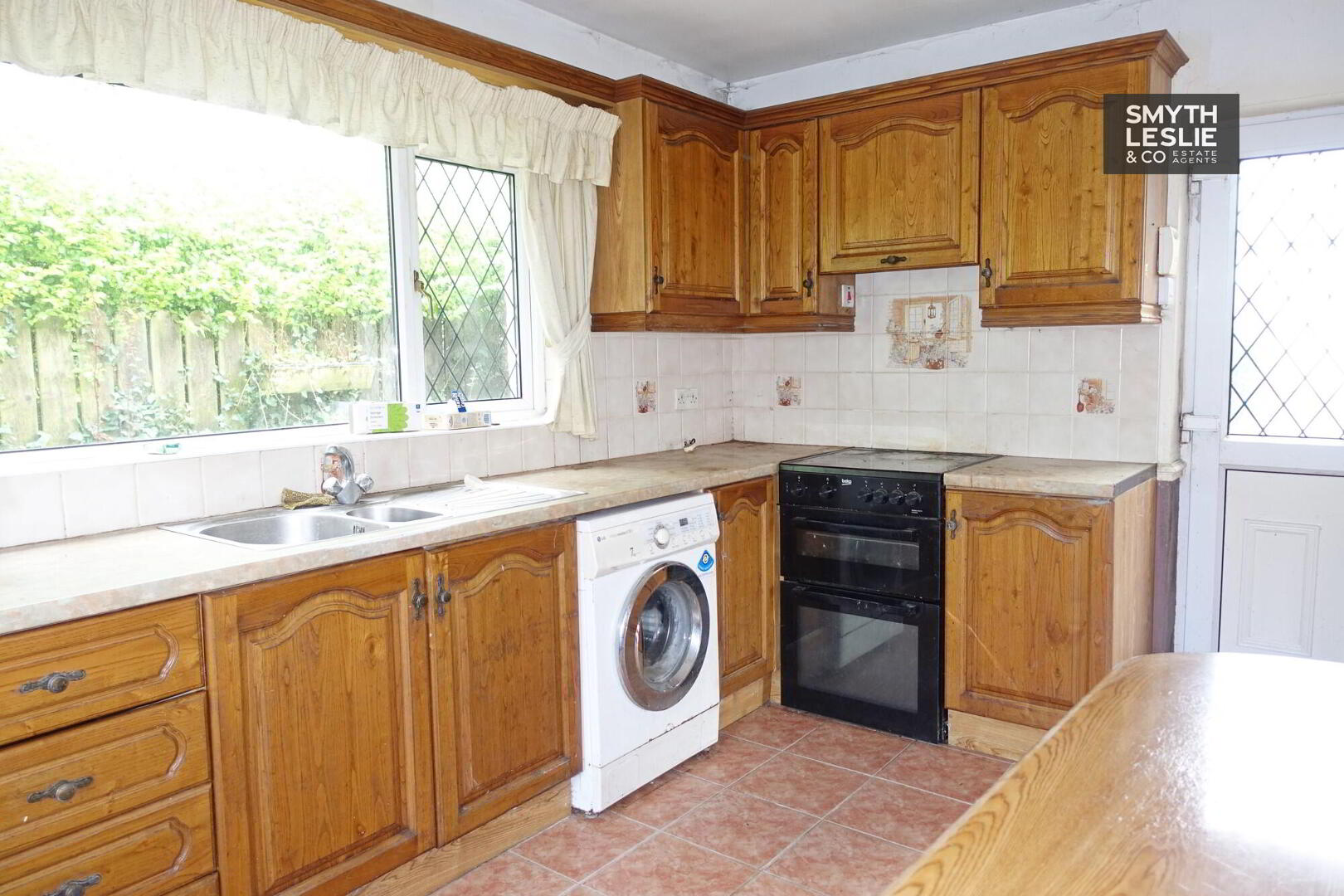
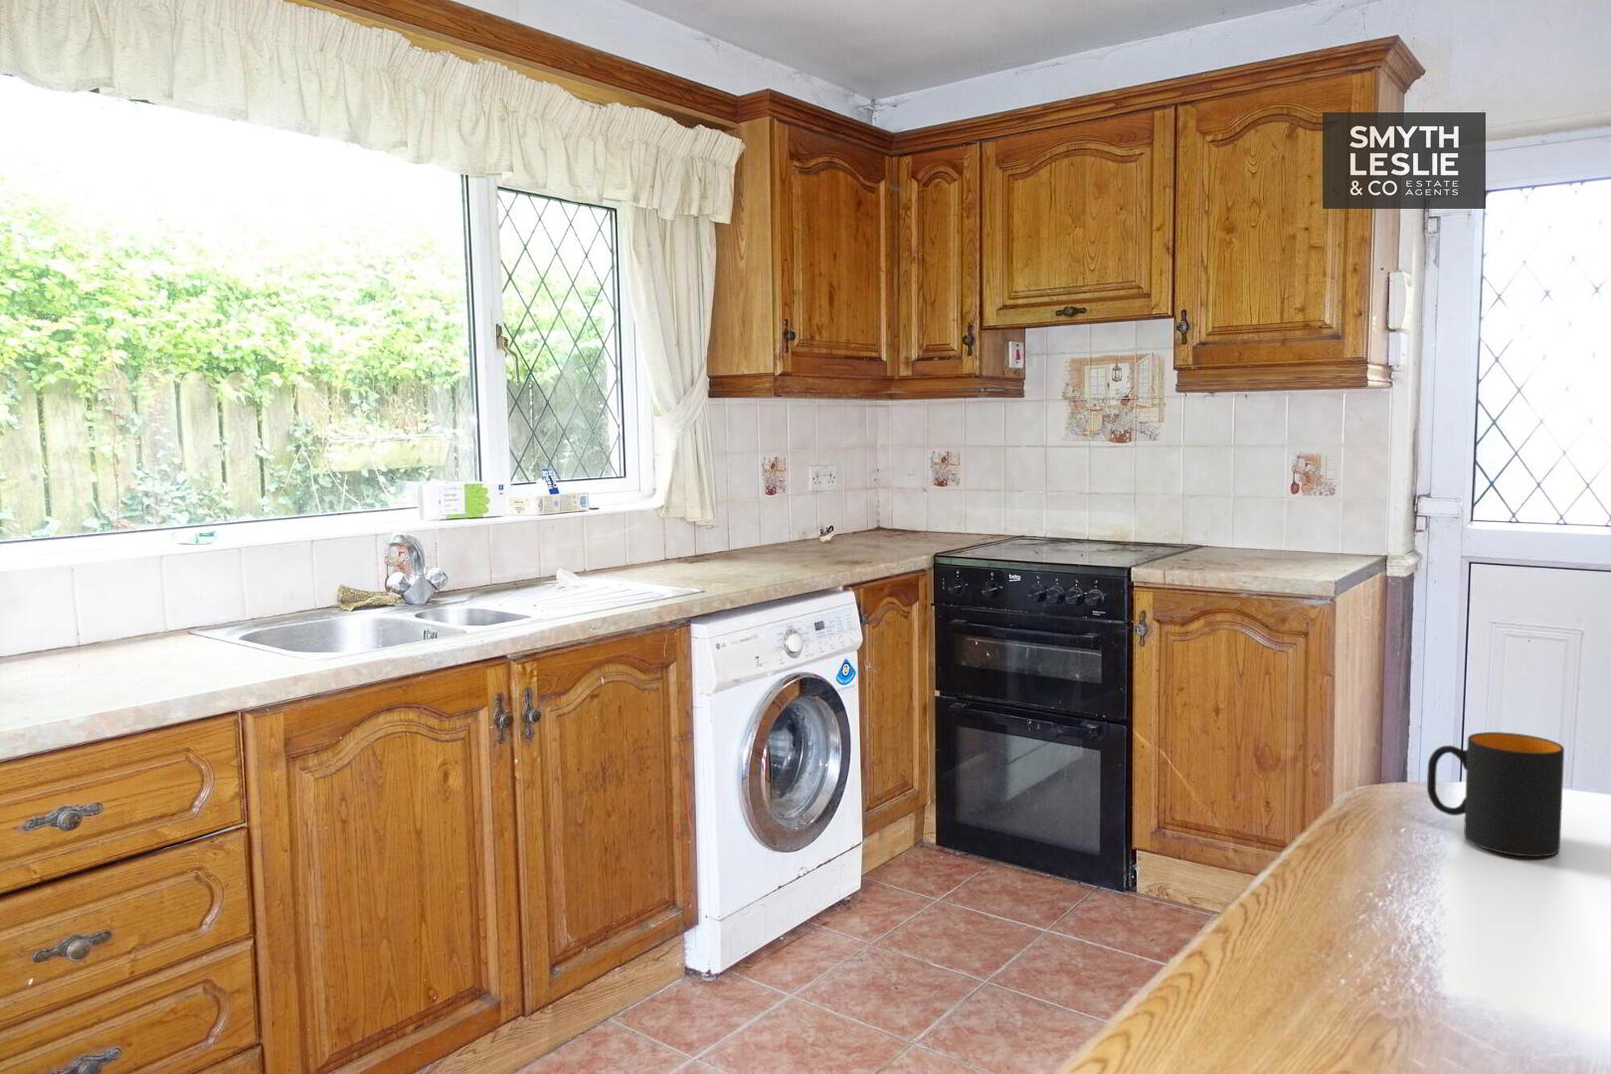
+ mug [1426,731,1565,858]
